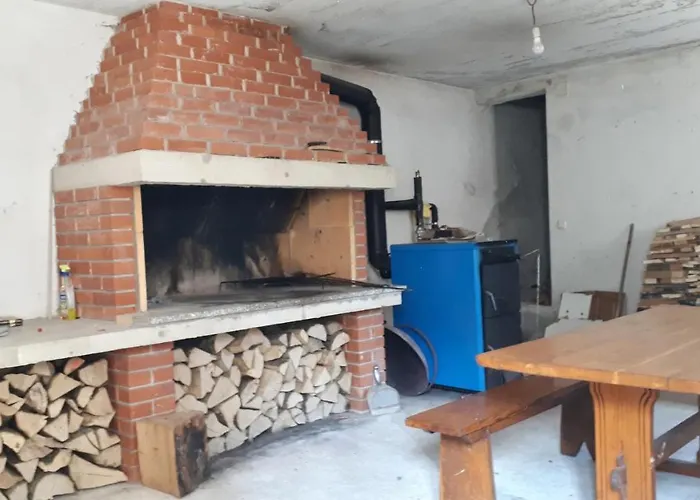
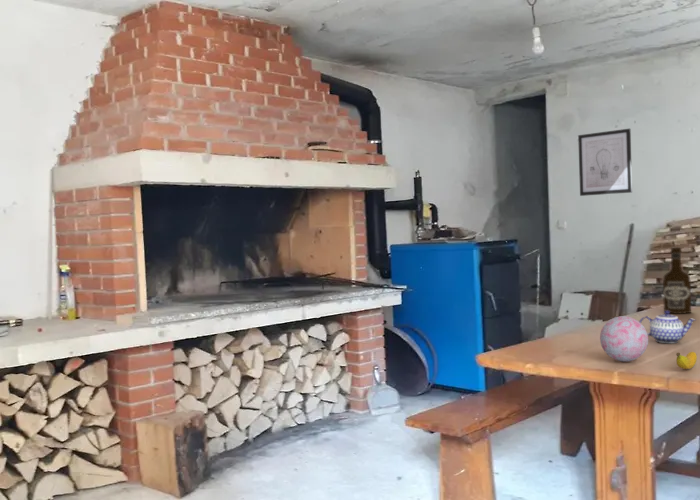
+ decorative orb [599,315,649,363]
+ teapot [639,311,696,344]
+ banana [675,351,698,370]
+ wall art [577,128,633,197]
+ alcohol [662,247,692,315]
